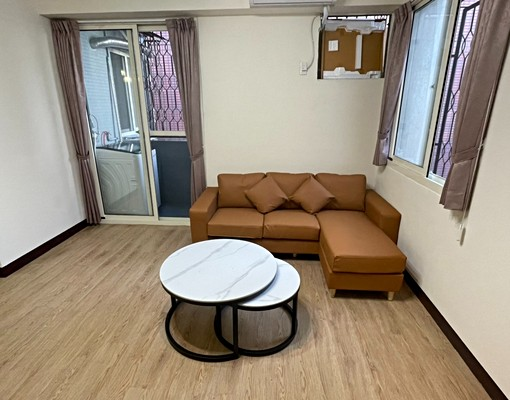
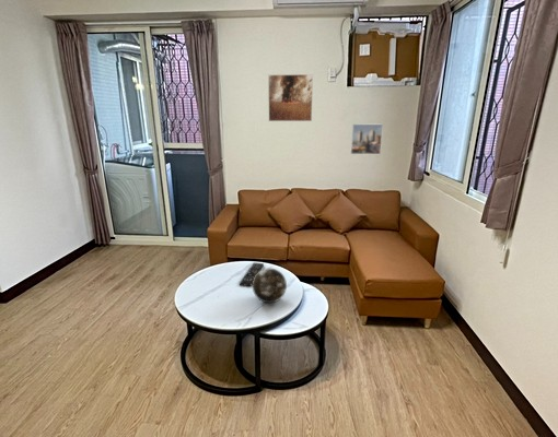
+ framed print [349,123,384,155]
+ decorative orb [252,267,288,304]
+ remote control [239,261,265,287]
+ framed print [267,73,314,122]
